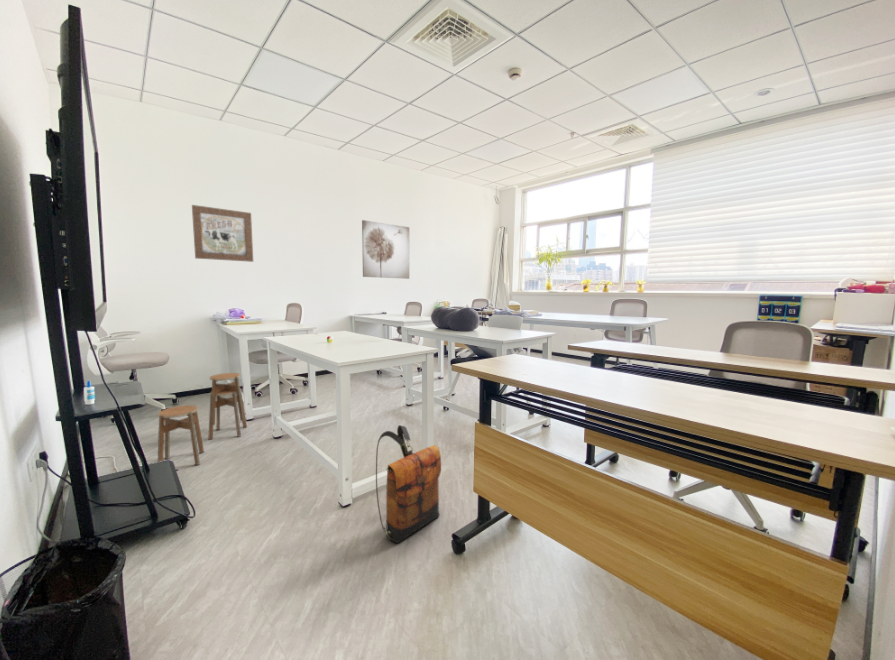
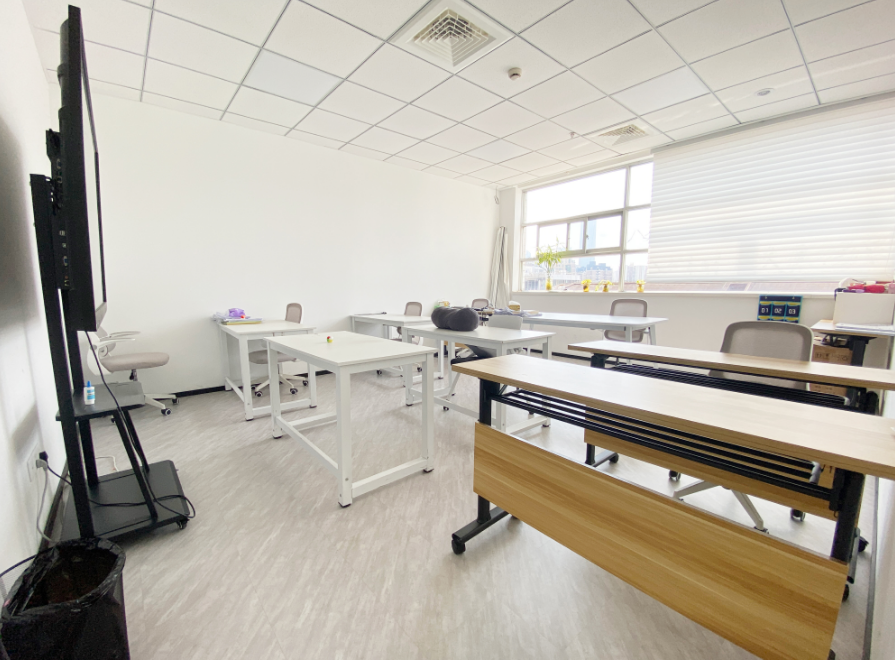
- stool [157,372,248,466]
- backpack [375,424,442,544]
- wall art [361,219,410,280]
- wall art [191,204,254,263]
